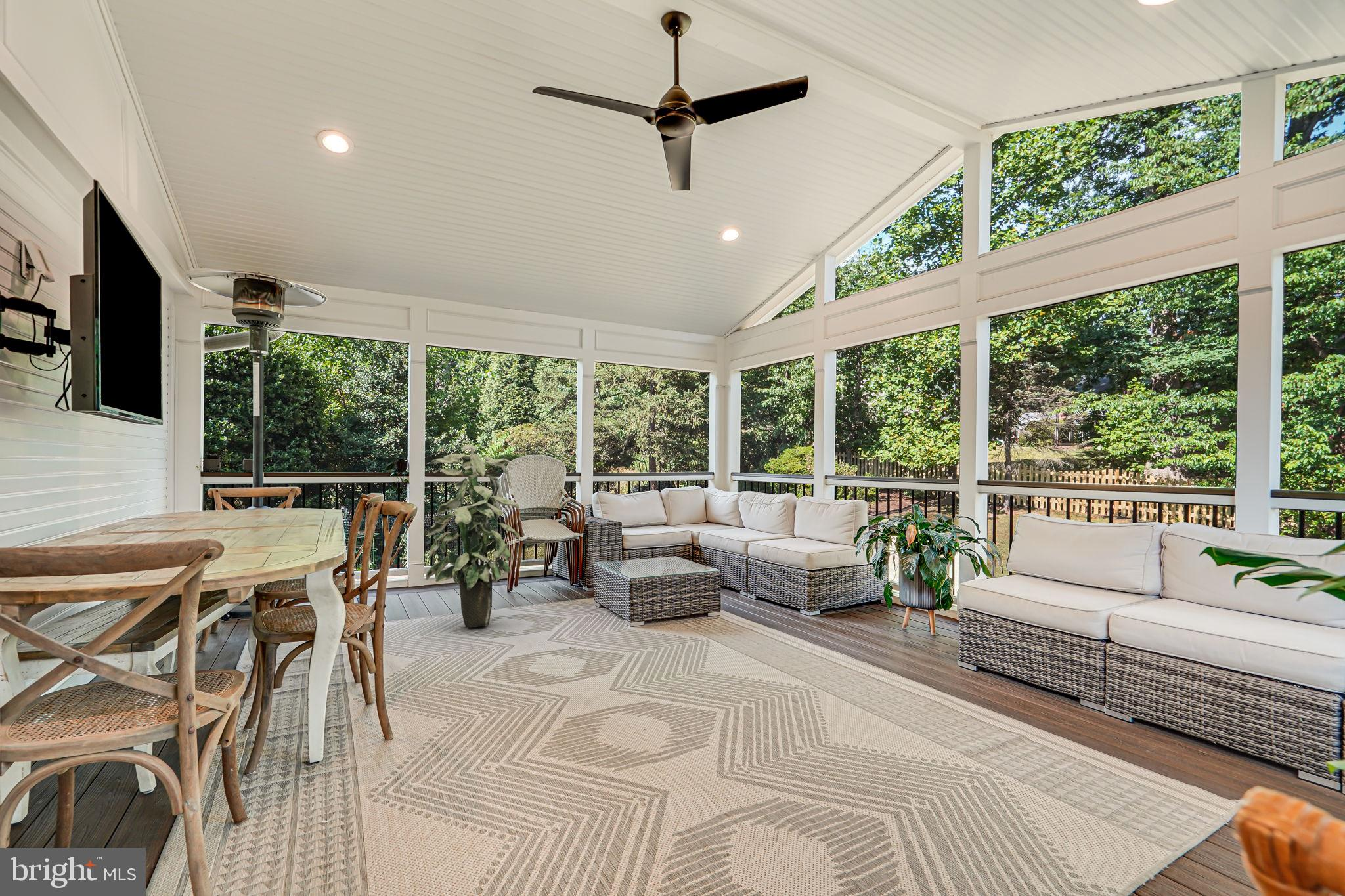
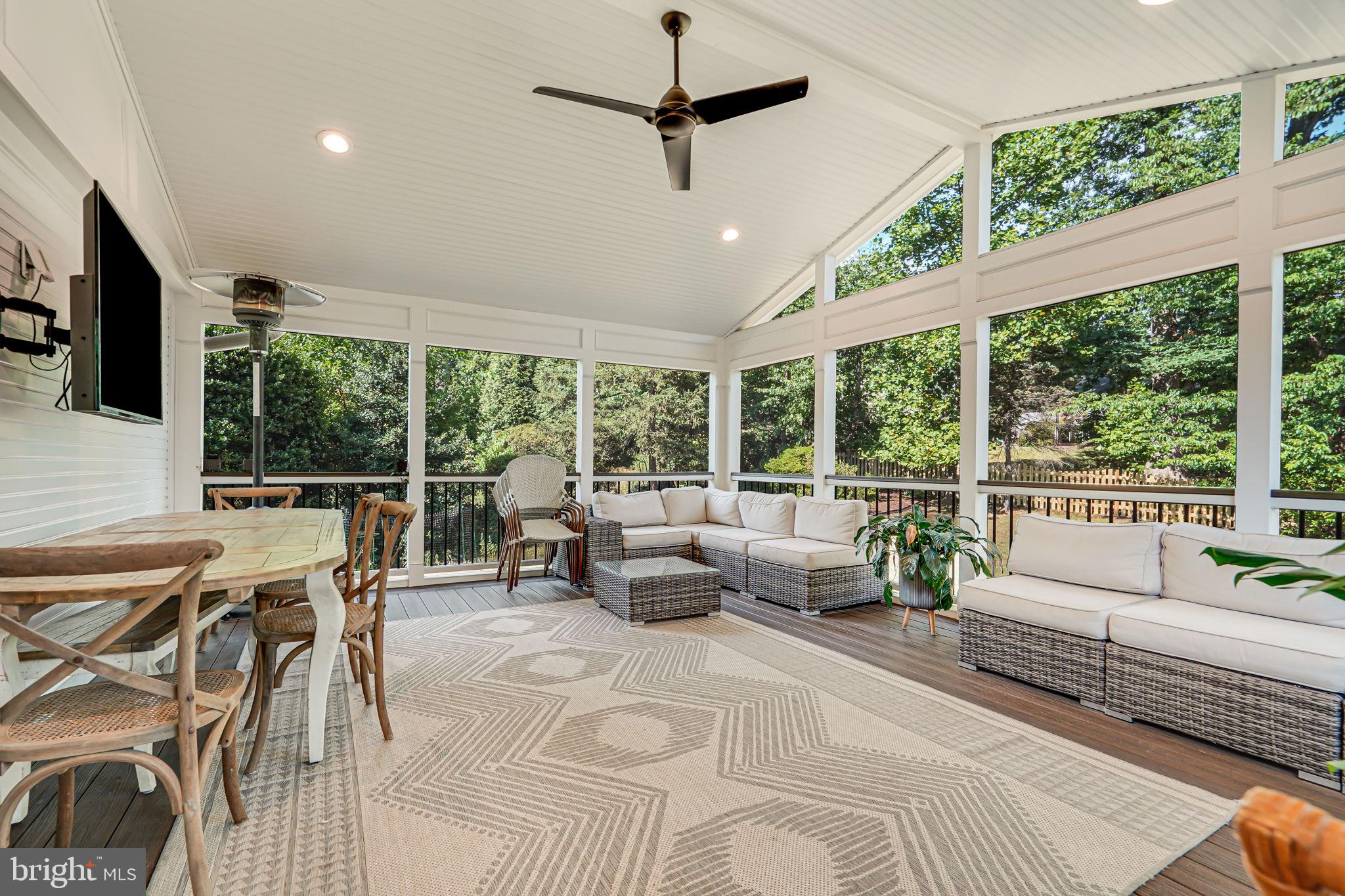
- indoor plant [425,444,520,628]
